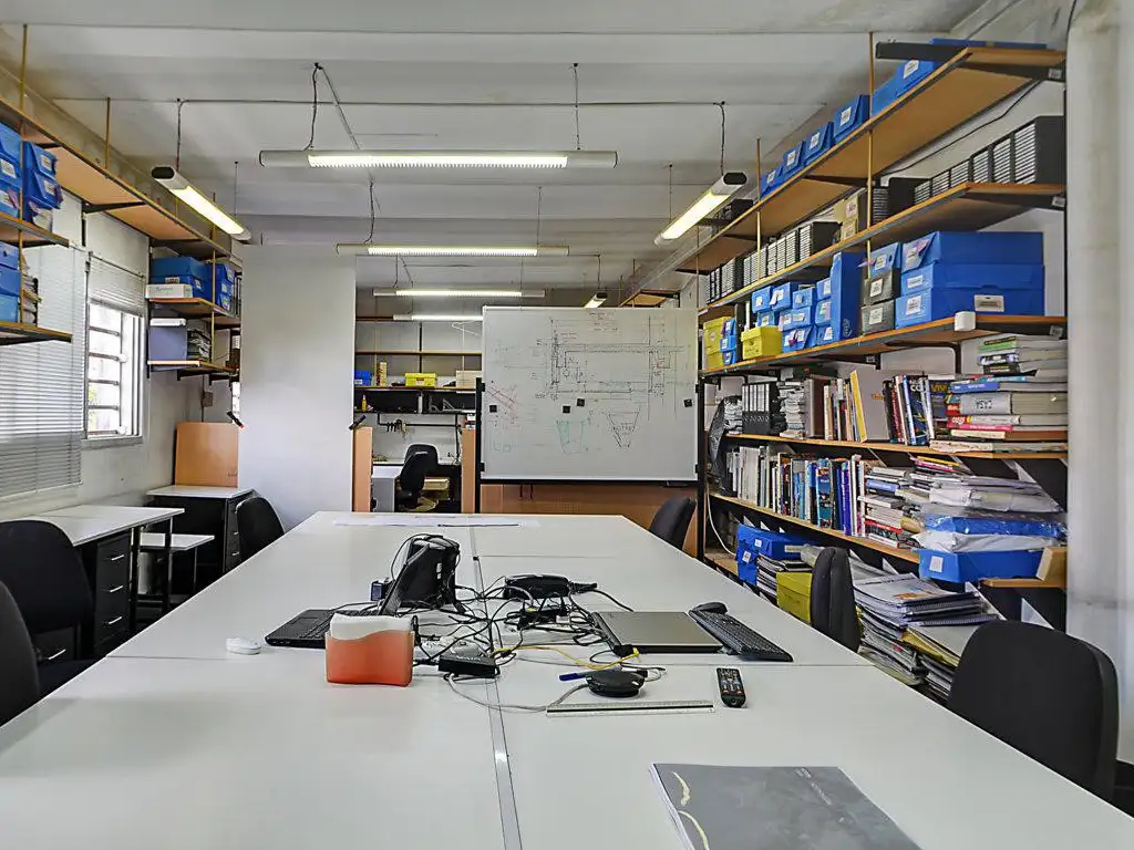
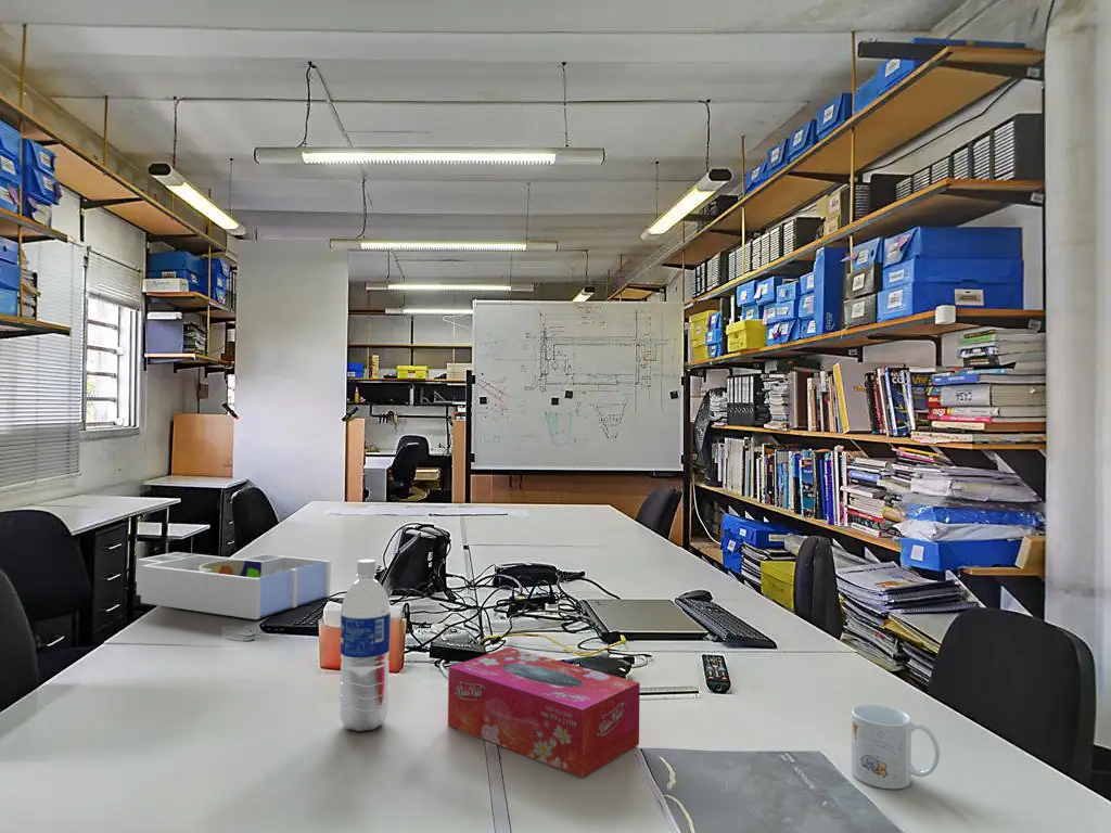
+ mug [851,704,941,790]
+ desk organizer [136,551,332,620]
+ tissue box [447,646,641,779]
+ water bottle [340,559,392,732]
